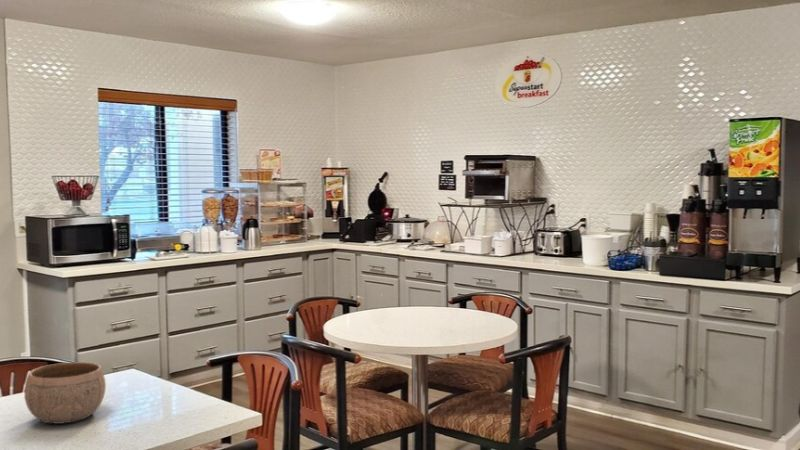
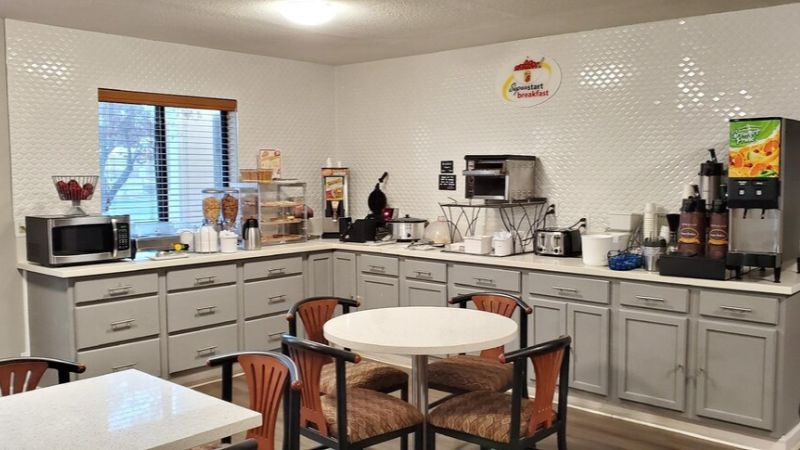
- bowl [23,361,107,425]
